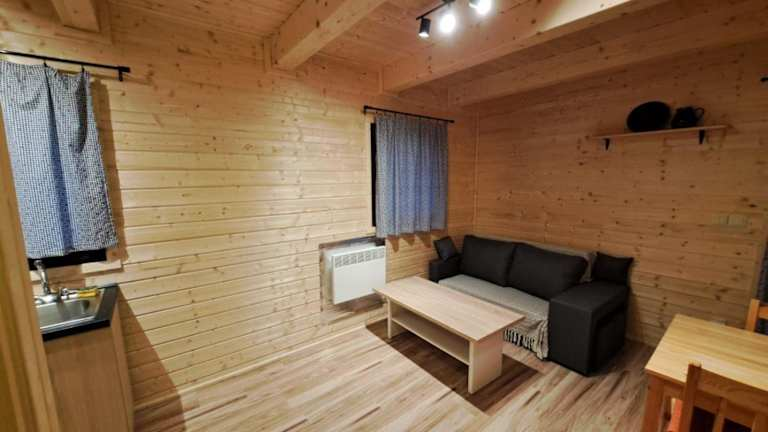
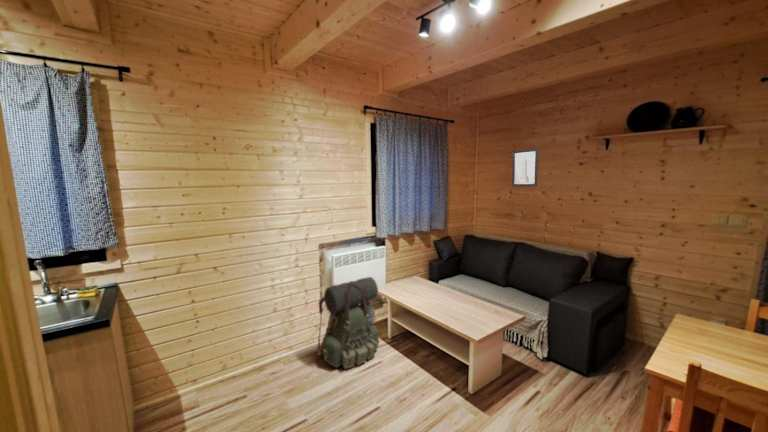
+ backpack [316,276,380,370]
+ wall art [511,148,539,187]
